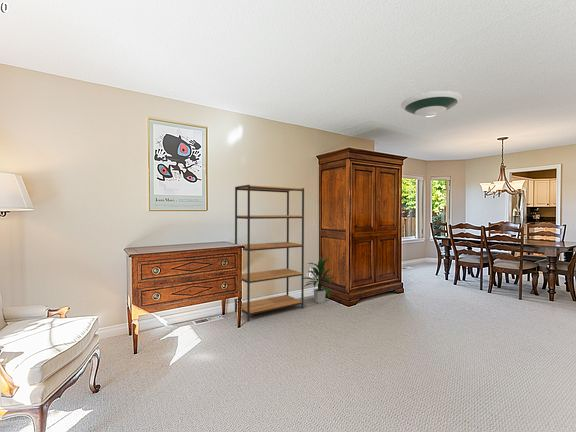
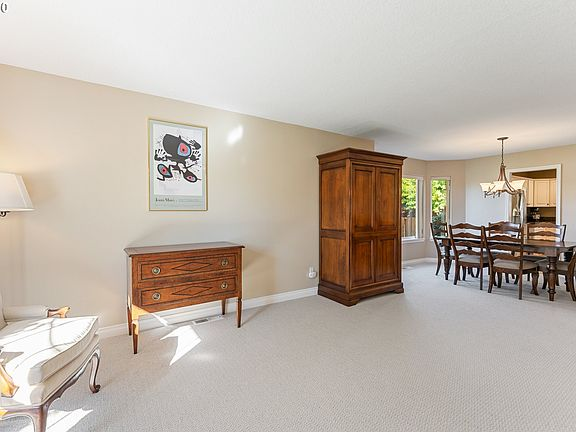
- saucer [400,89,464,118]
- bookshelf [234,184,305,322]
- indoor plant [304,256,336,304]
